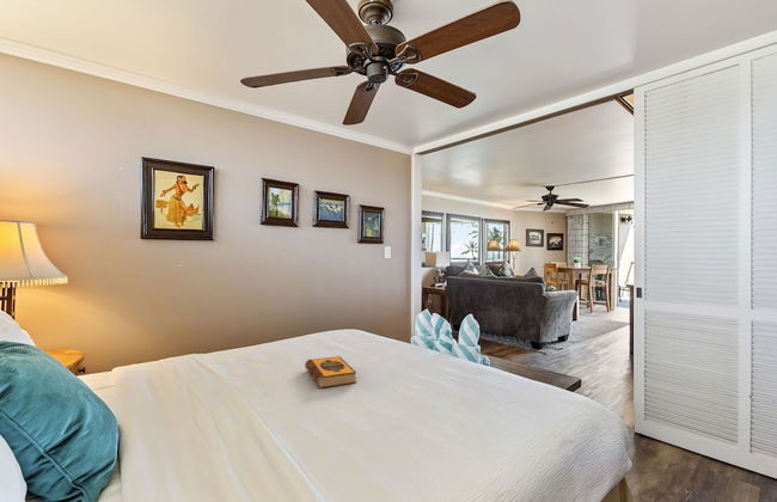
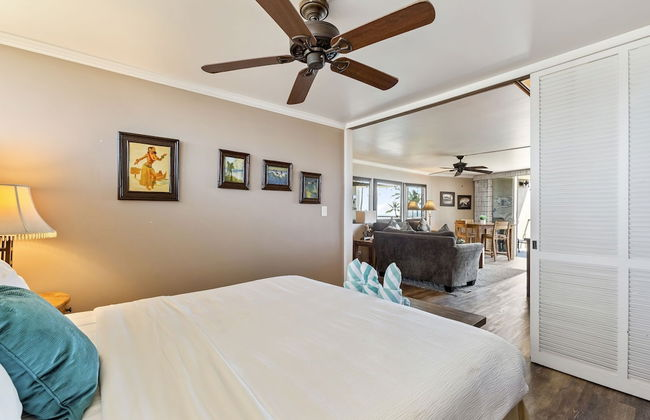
- hardback book [304,355,357,390]
